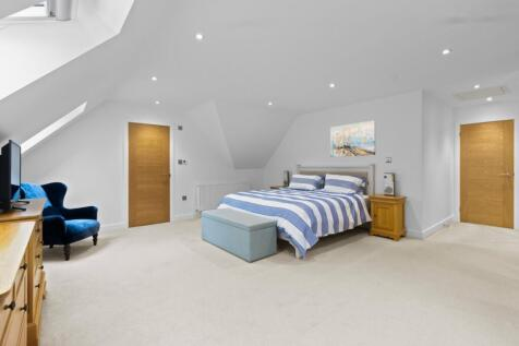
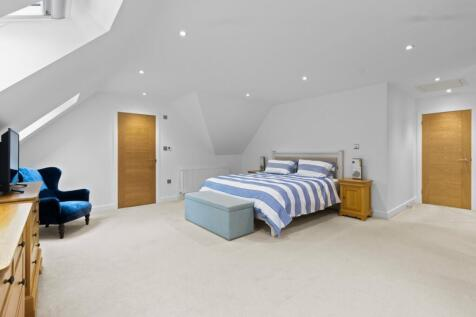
- wall art [329,119,376,158]
